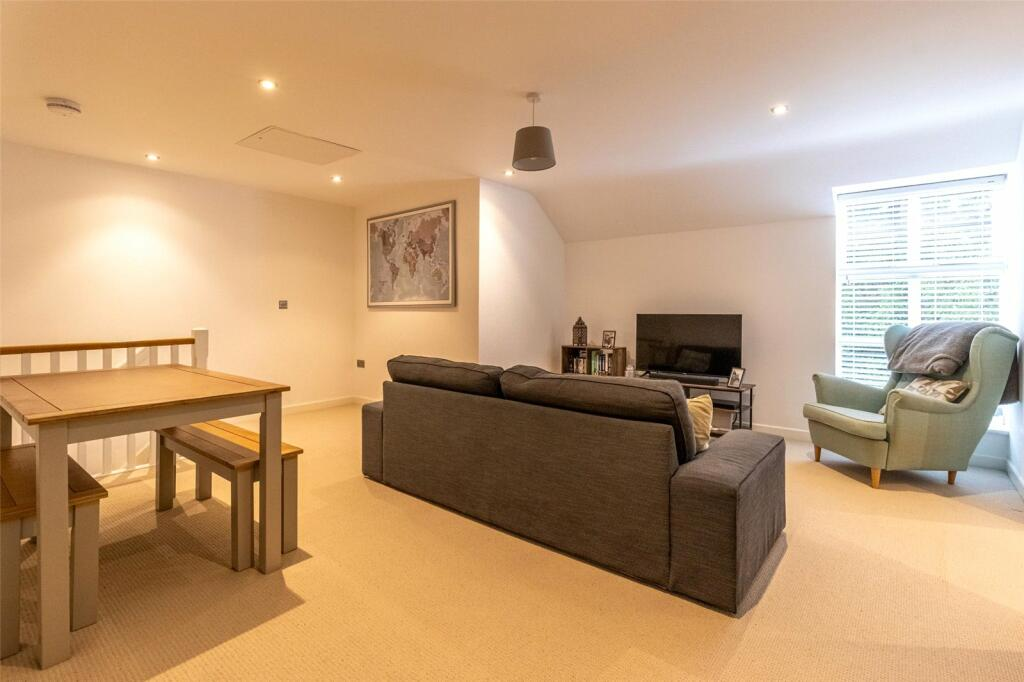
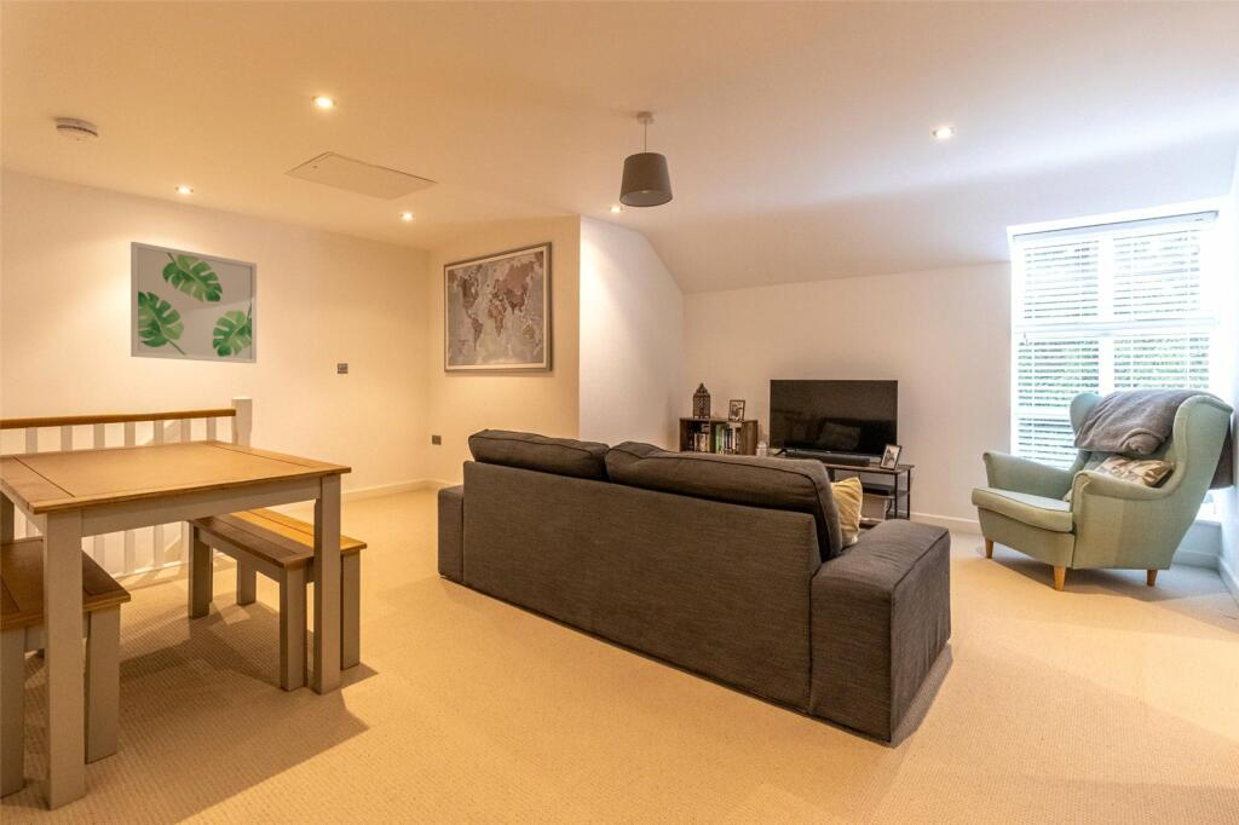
+ wall art [129,241,258,364]
